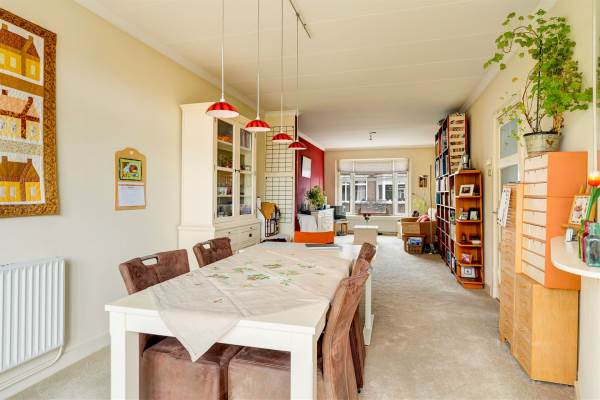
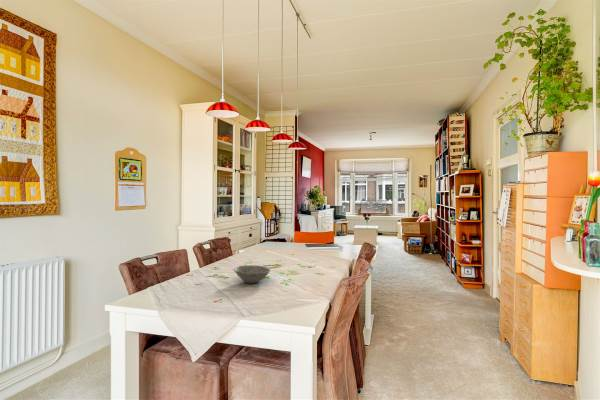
+ bowl [233,264,272,284]
